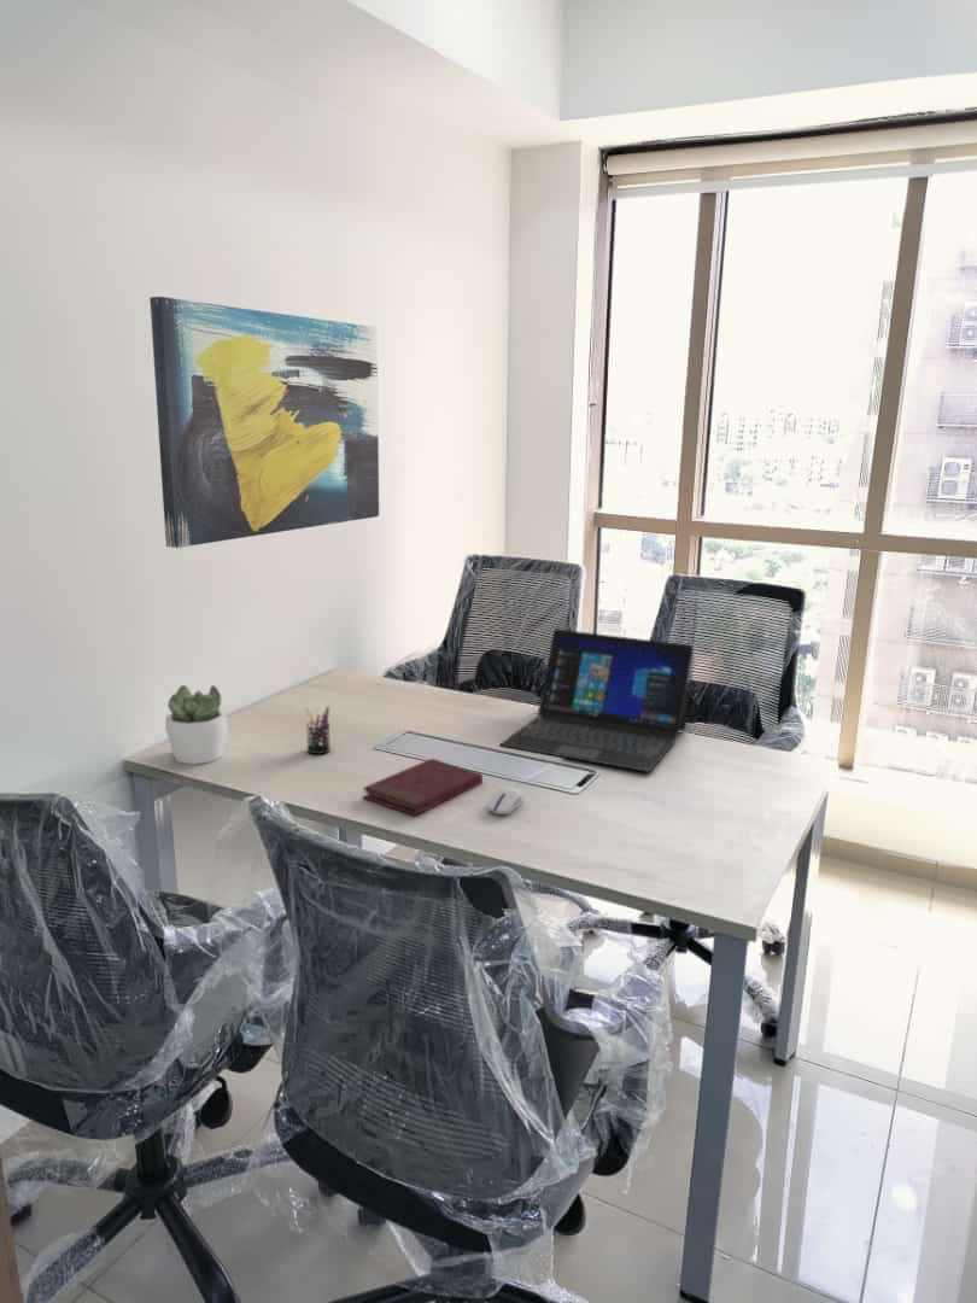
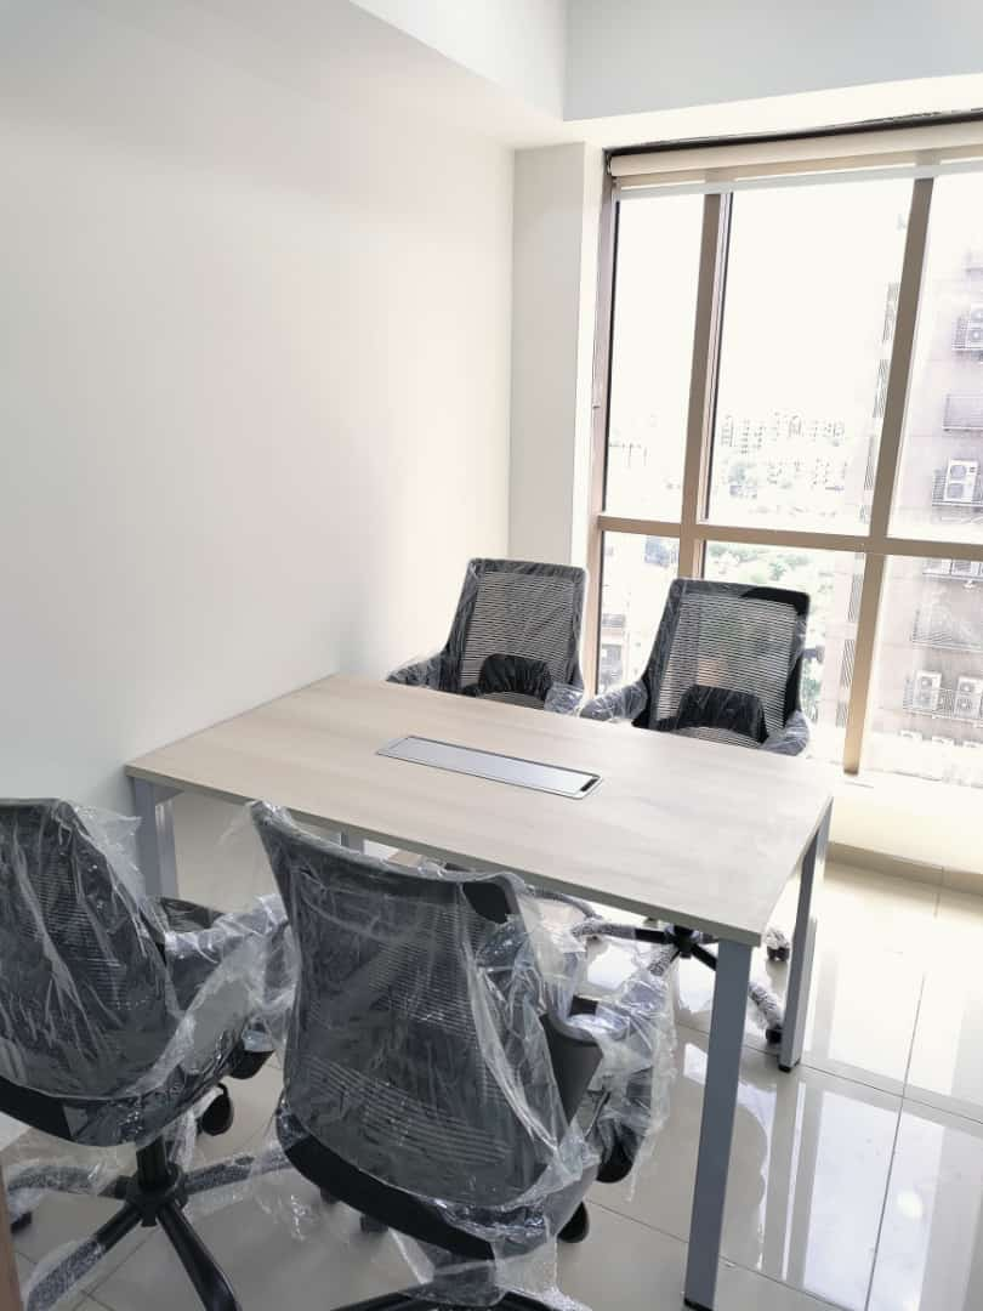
- pen holder [304,706,332,755]
- laptop [499,627,695,773]
- computer mouse [485,785,525,816]
- succulent plant [164,684,229,766]
- wall art [148,296,380,549]
- book [362,758,484,817]
